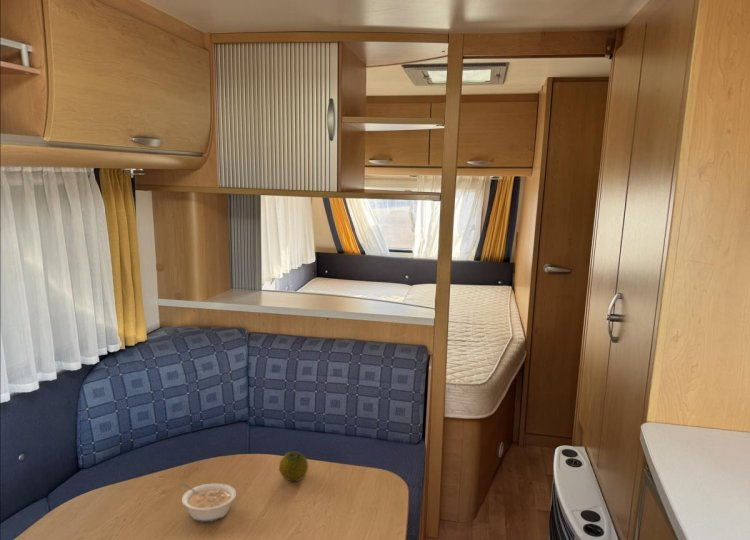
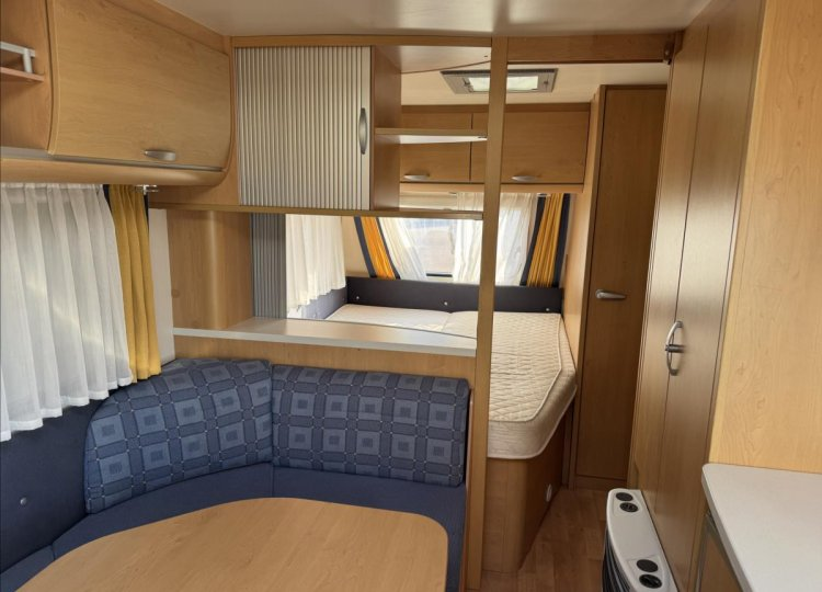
- fruit [278,450,309,483]
- legume [181,481,237,523]
